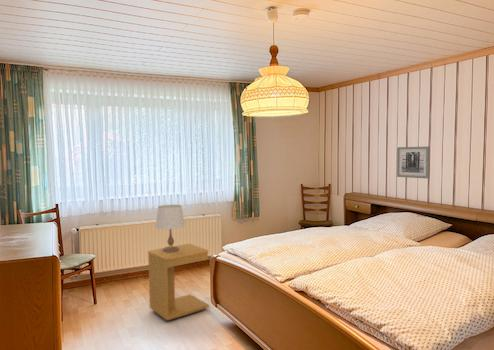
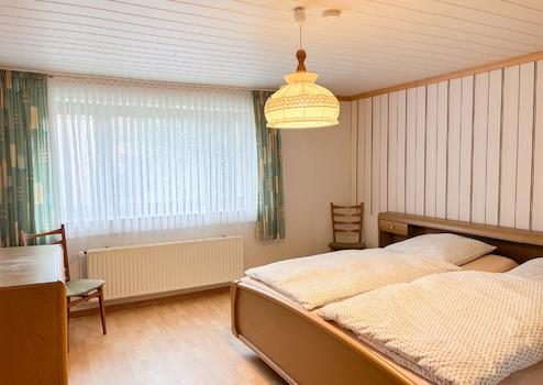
- side table [147,243,210,322]
- table lamp [155,204,186,252]
- wall art [396,146,431,179]
